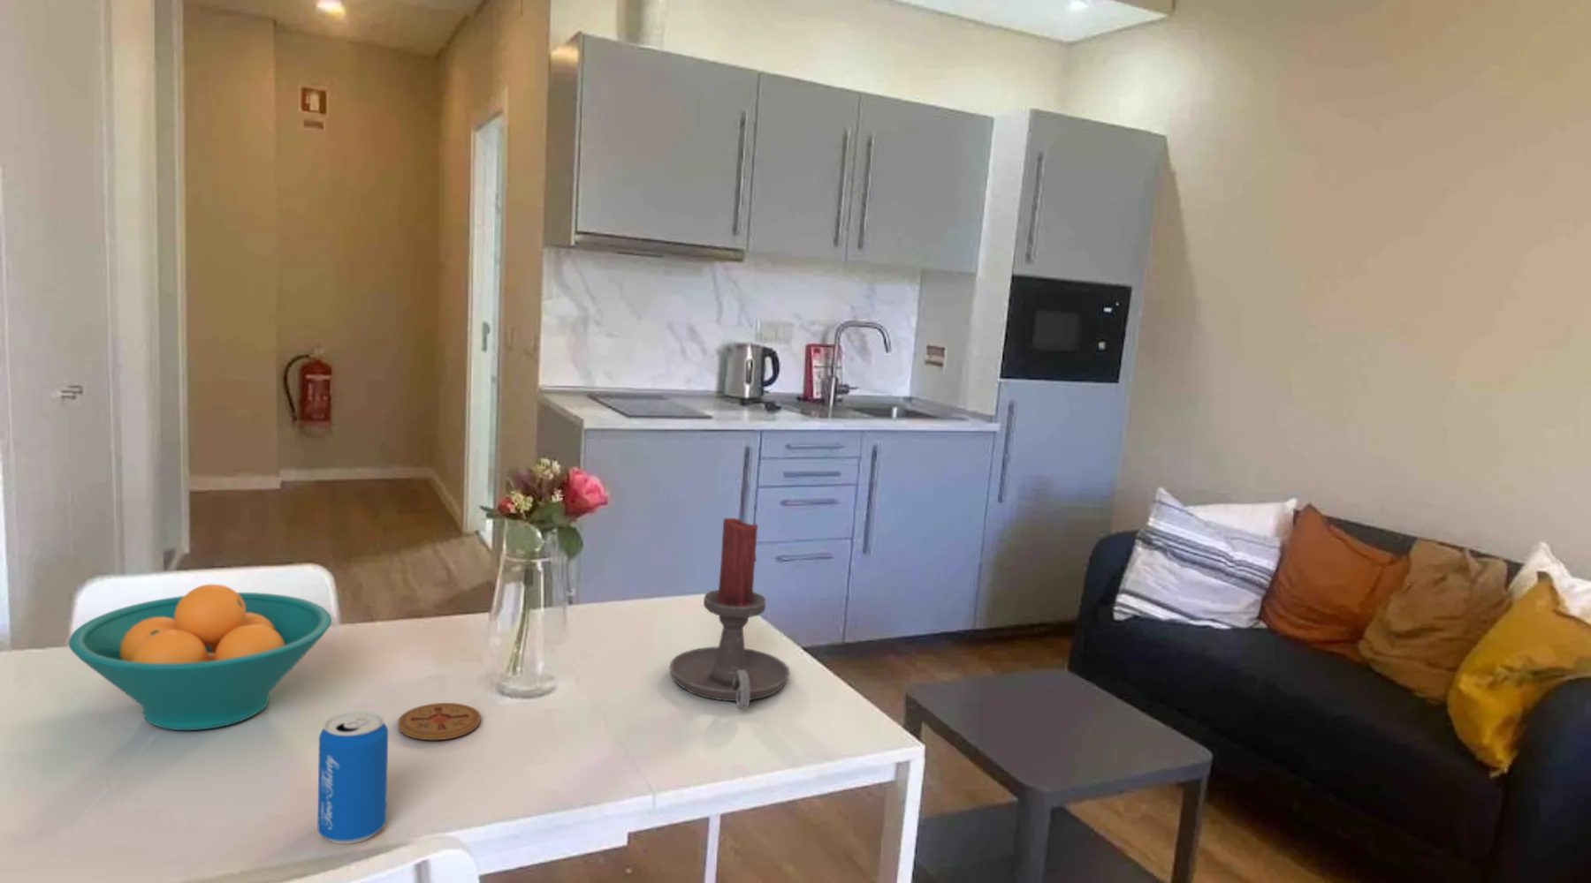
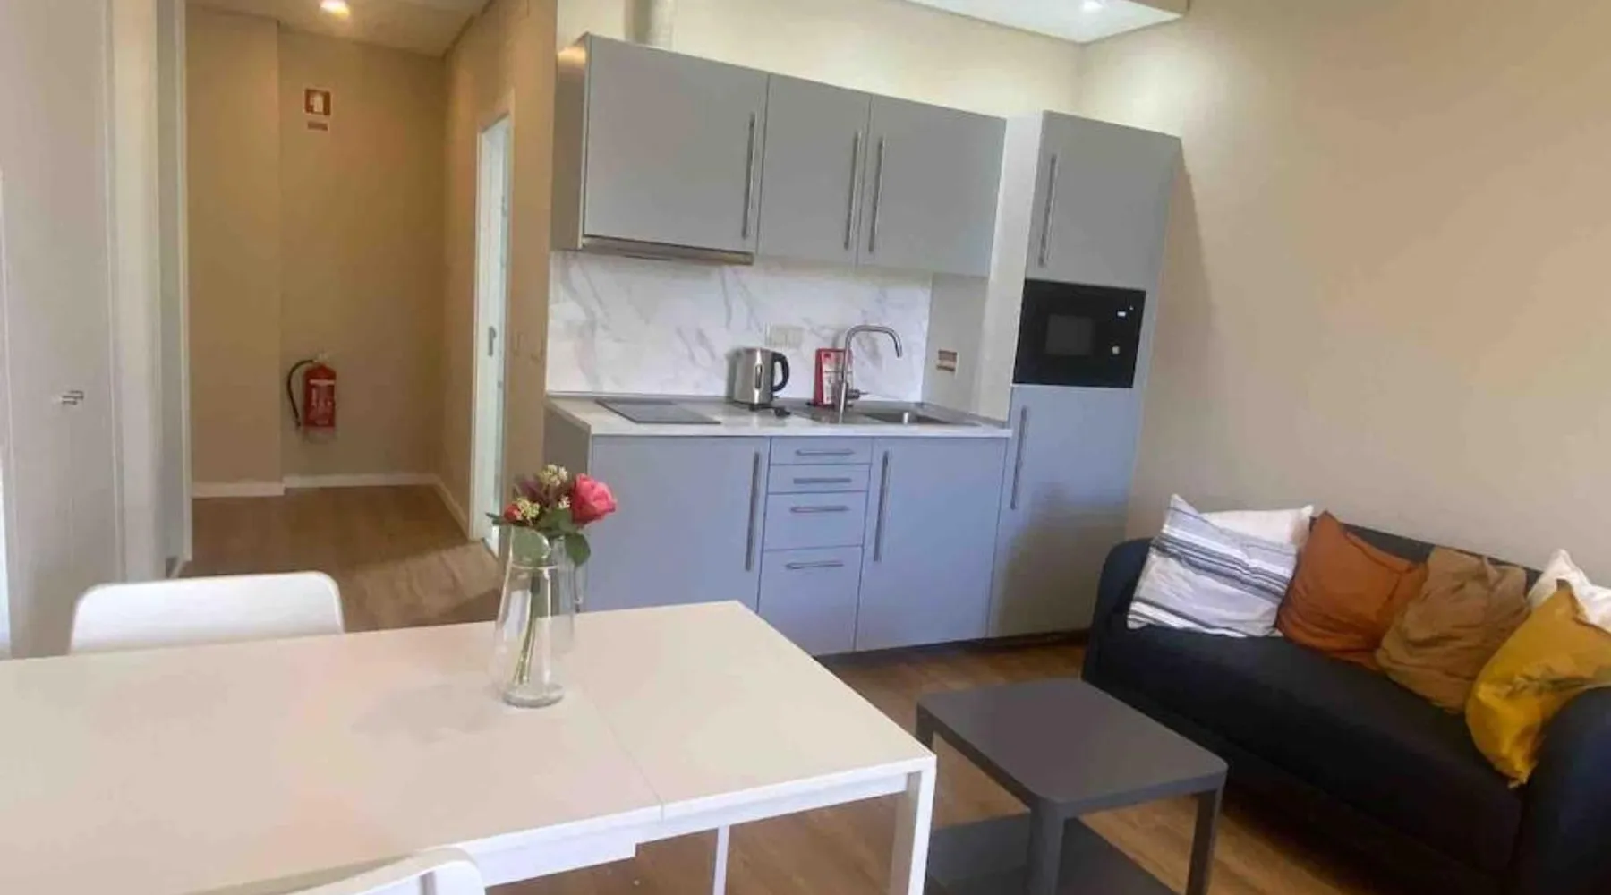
- fruit bowl [69,584,332,731]
- beverage can [317,709,388,845]
- candle holder [669,517,791,710]
- coaster [397,702,482,741]
